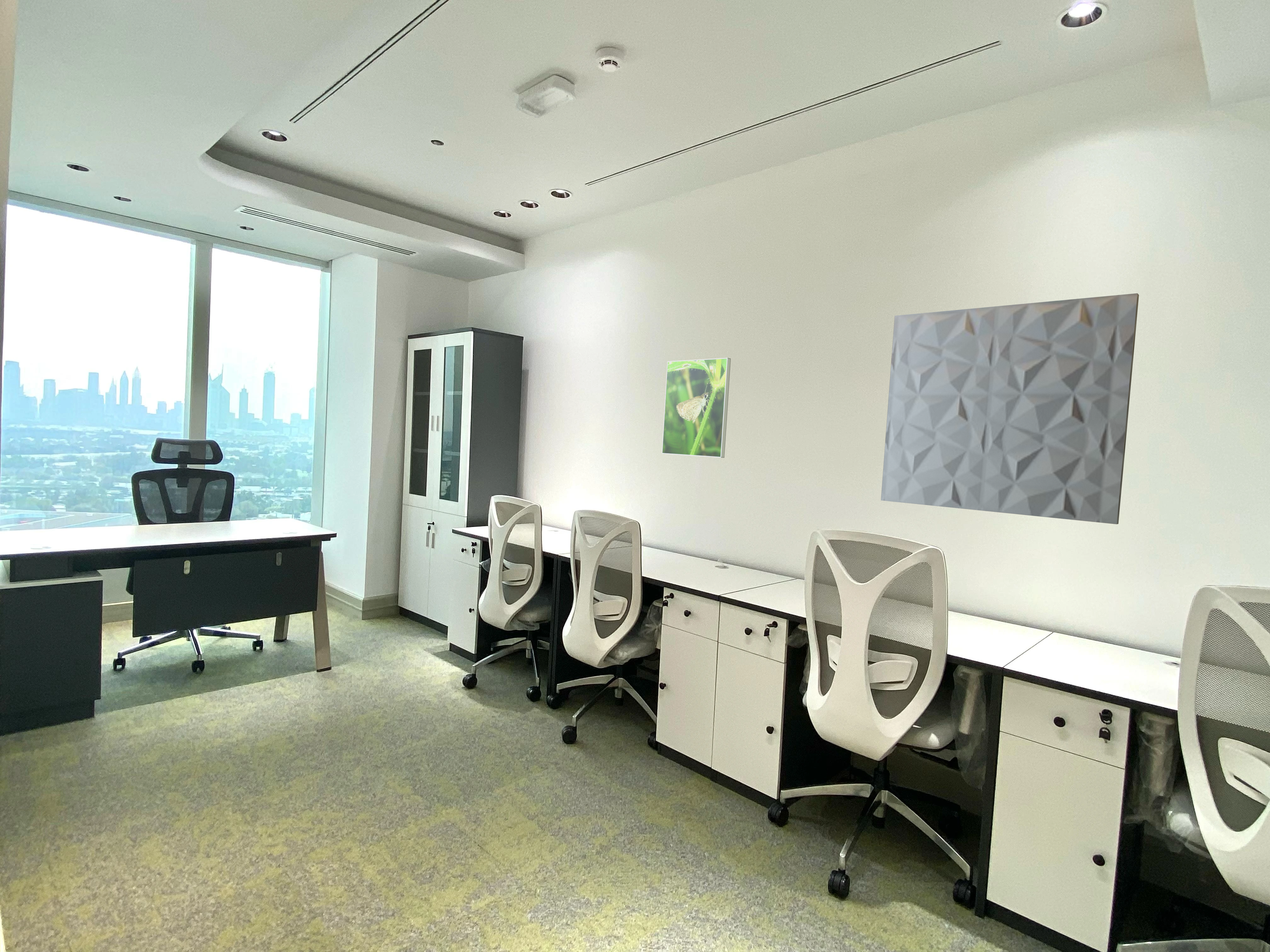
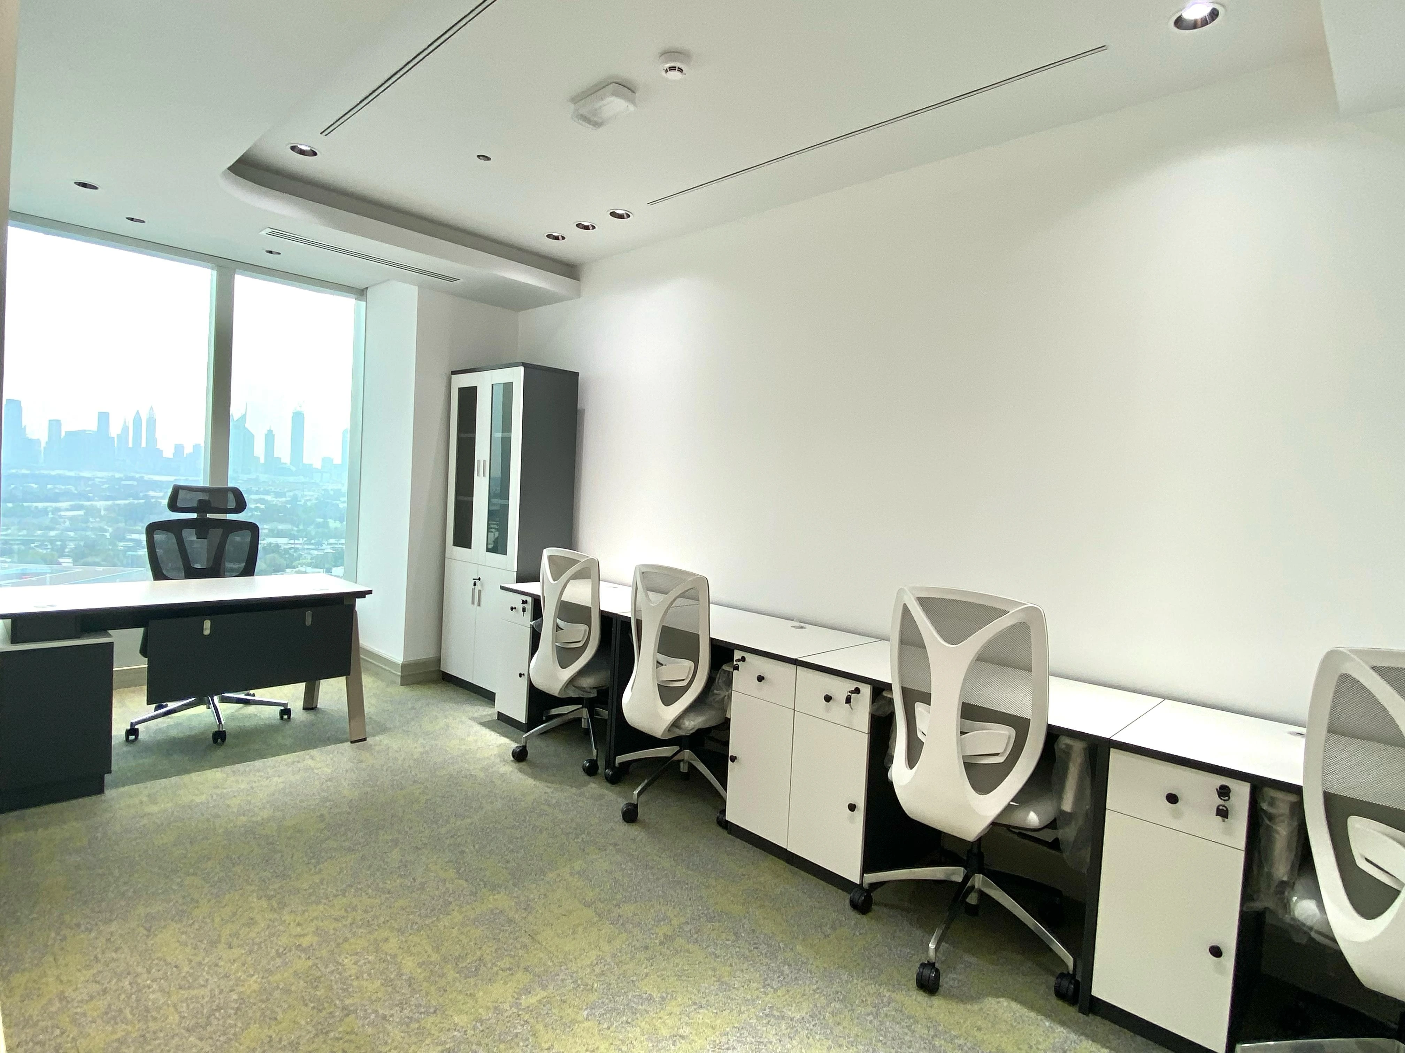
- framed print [661,357,731,458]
- wall panel [881,293,1139,524]
